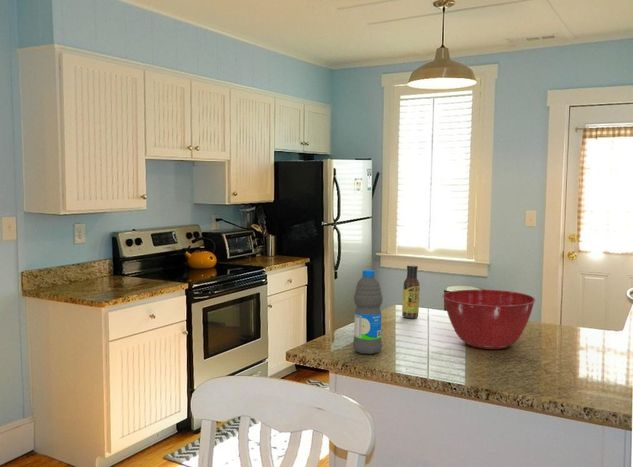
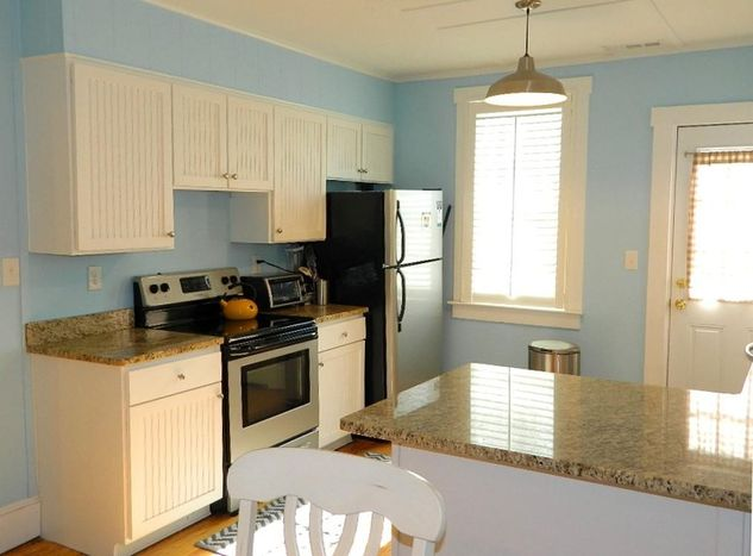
- water bottle [352,269,384,355]
- mixing bowl [442,289,536,350]
- sauce bottle [401,264,421,319]
